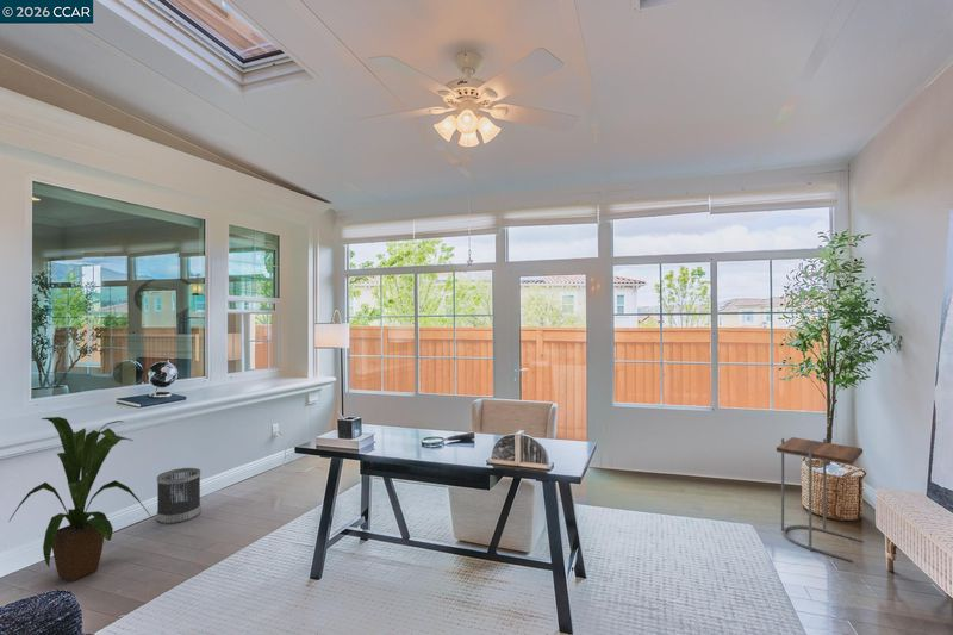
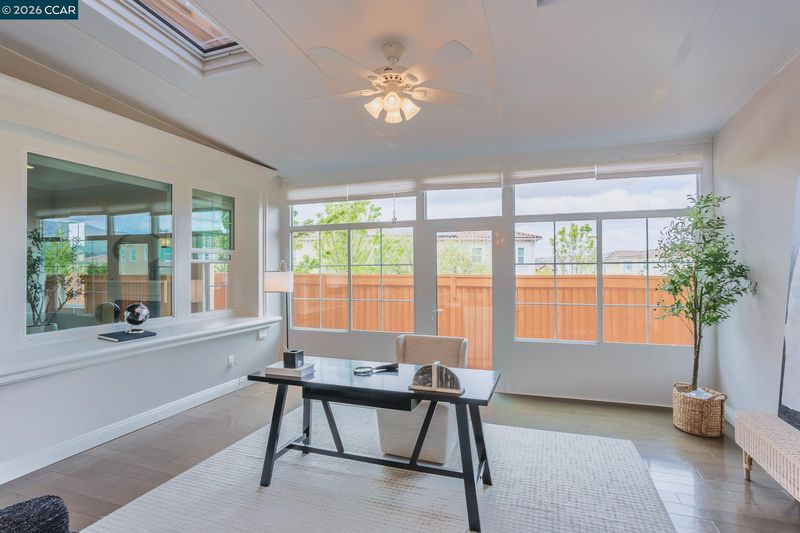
- wastebasket [156,467,201,525]
- side table [776,436,864,564]
- house plant [8,416,152,583]
